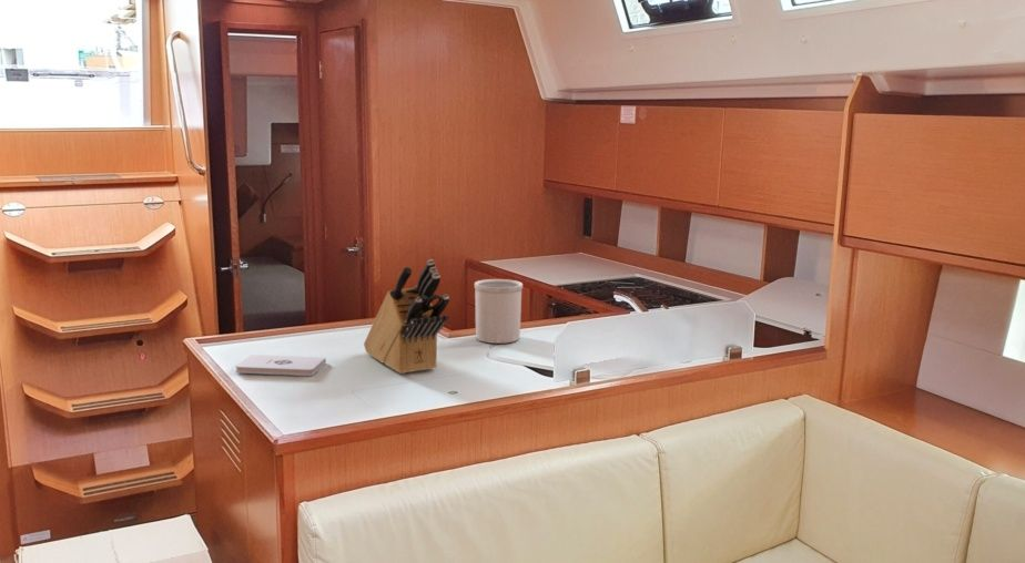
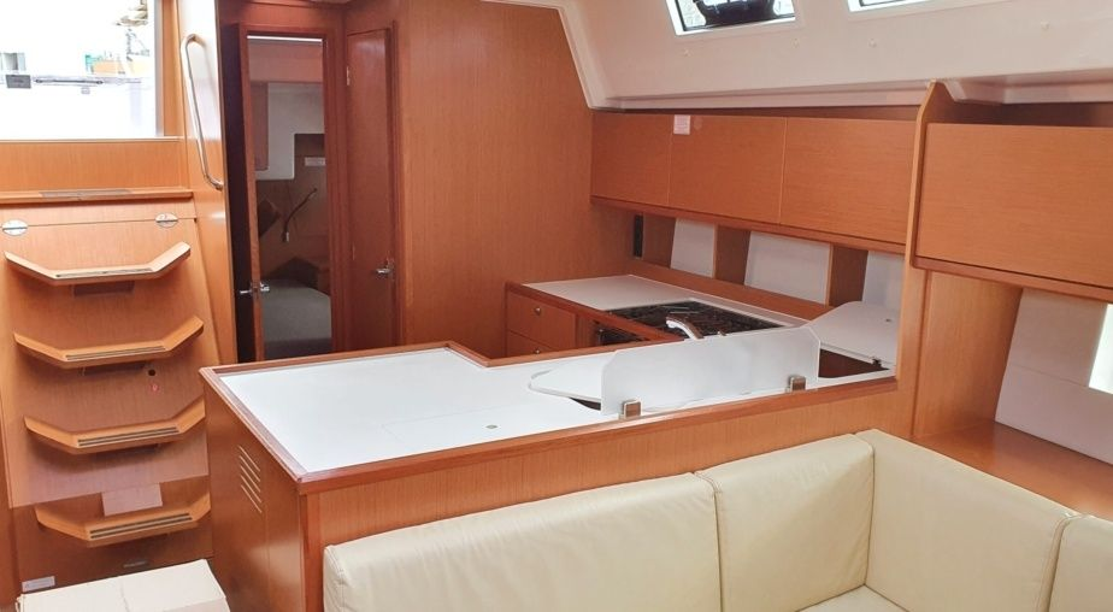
- utensil holder [474,278,524,345]
- knife block [363,258,450,375]
- notepad [235,354,327,377]
